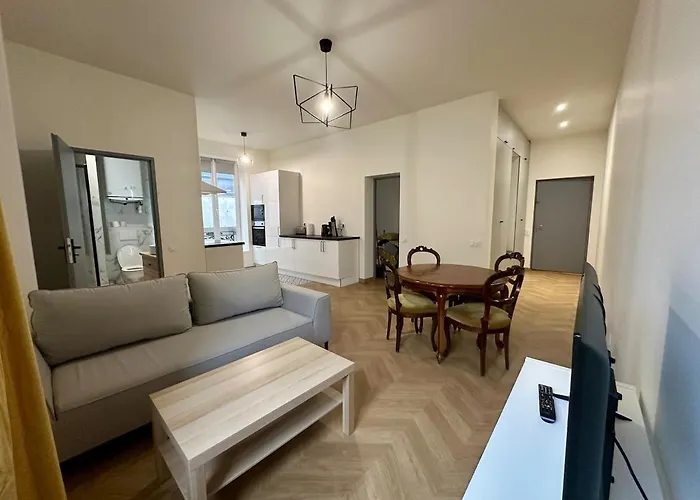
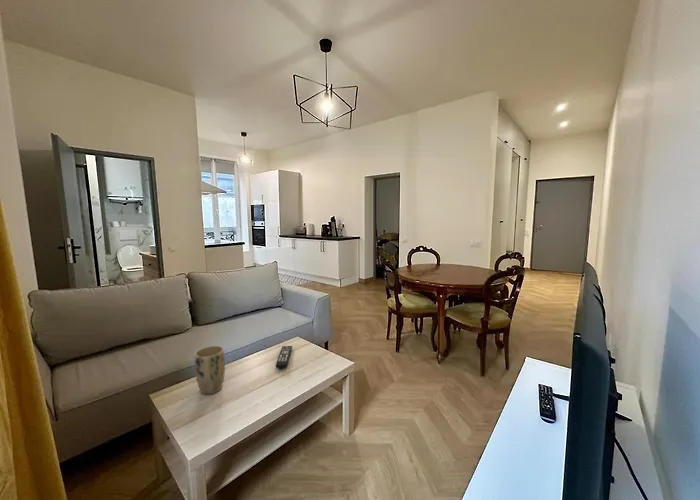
+ remote control [275,345,293,369]
+ plant pot [194,345,226,395]
